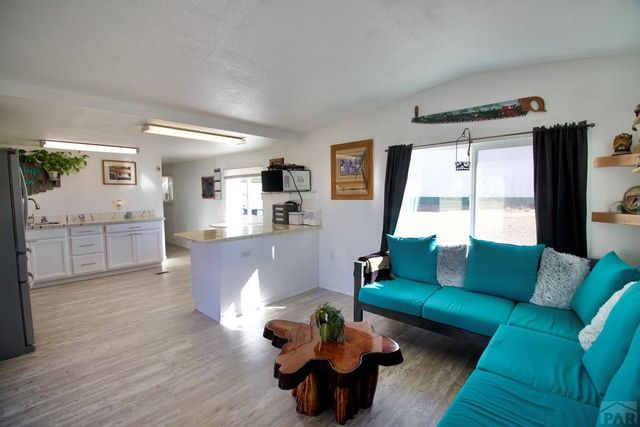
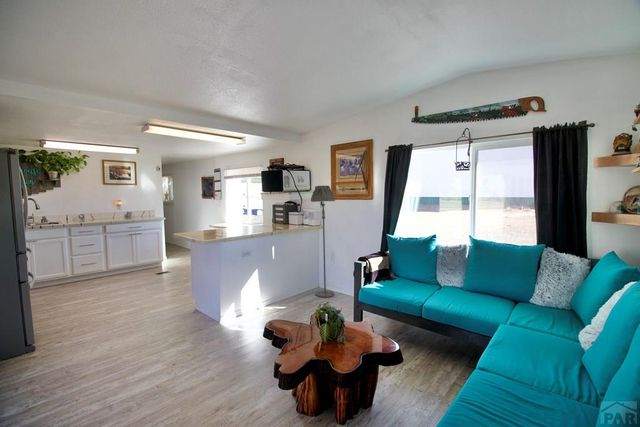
+ floor lamp [310,185,336,298]
